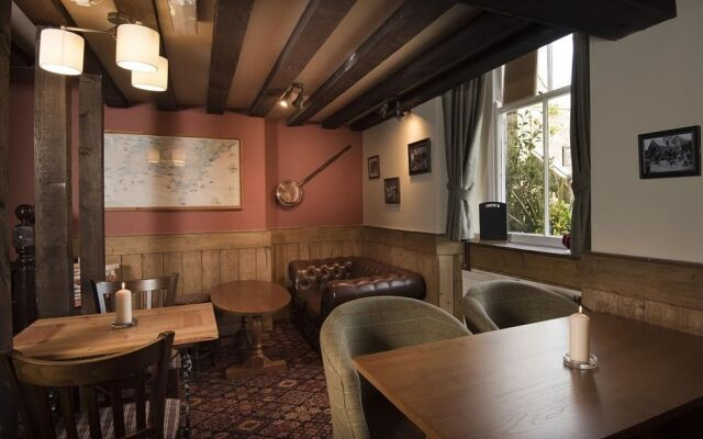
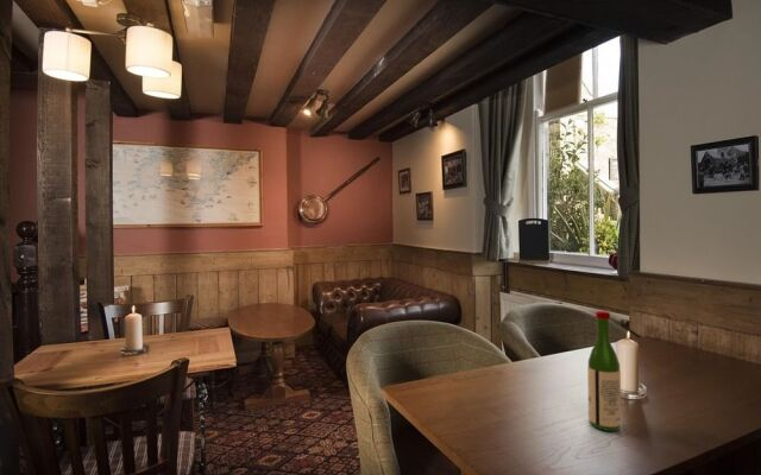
+ wine bottle [586,310,622,432]
